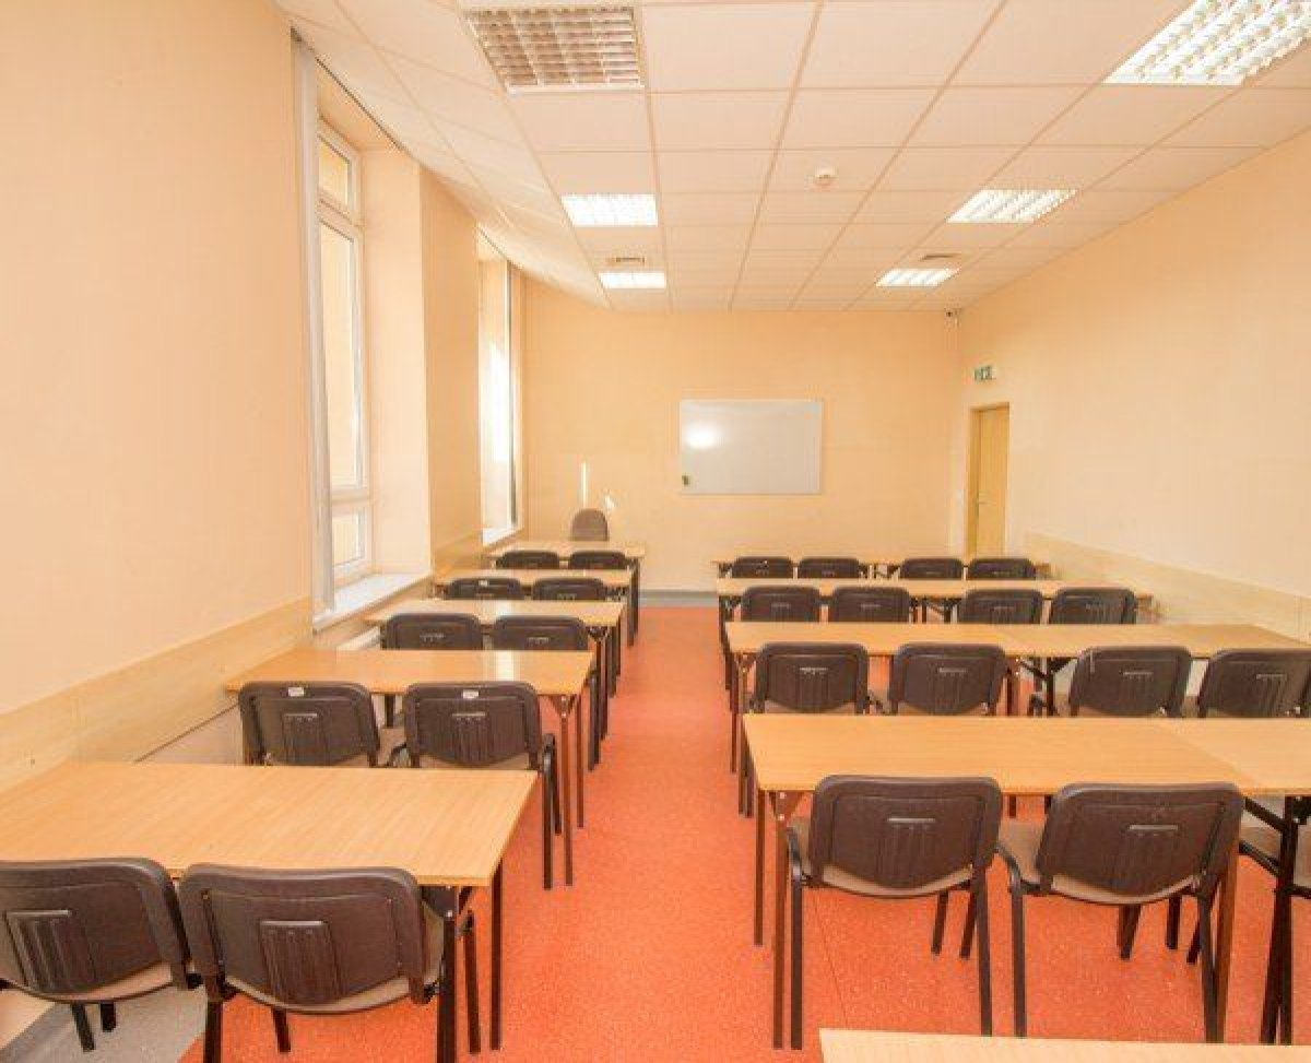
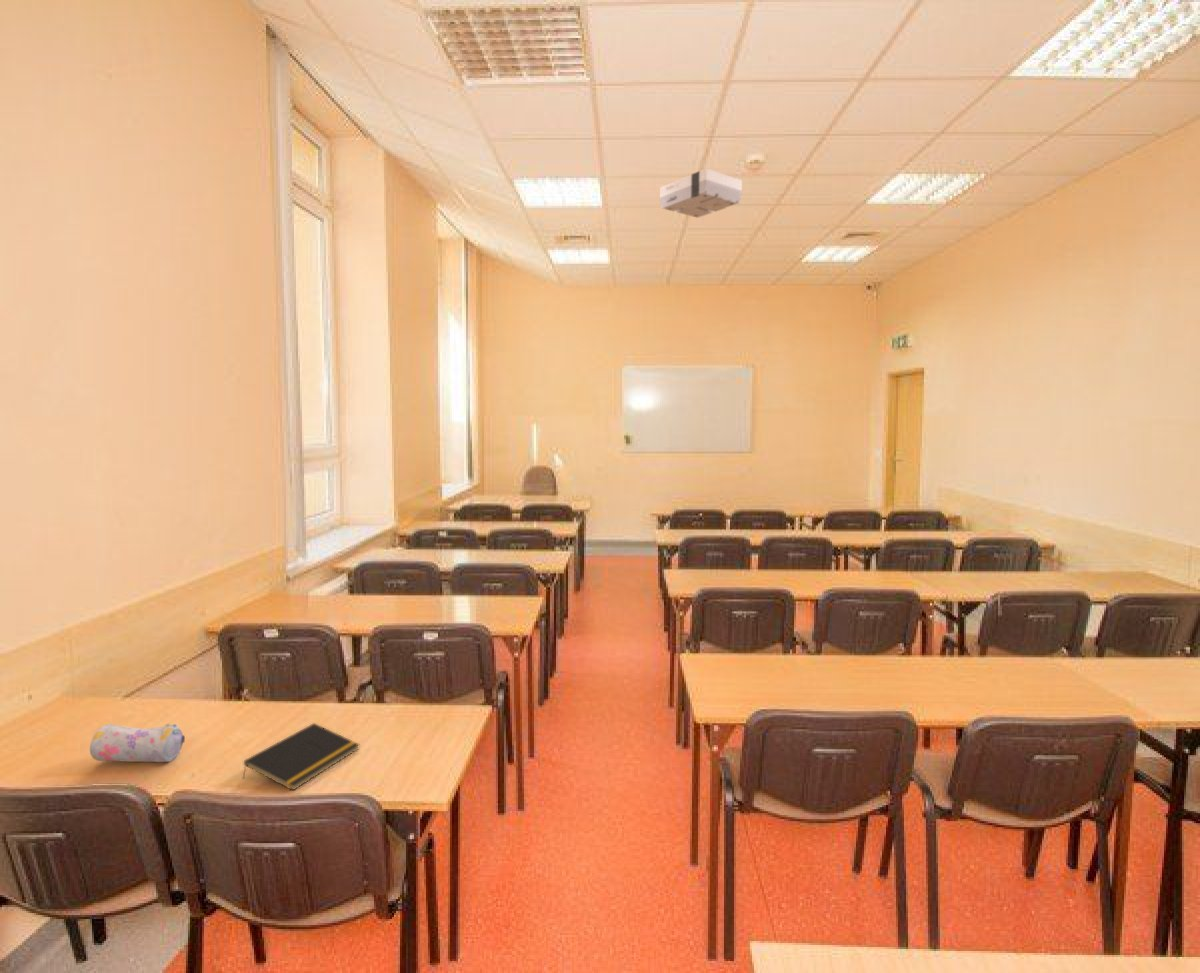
+ projector [659,167,743,219]
+ pencil case [89,723,186,763]
+ notepad [242,722,360,791]
